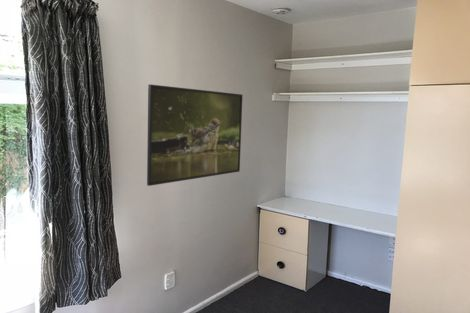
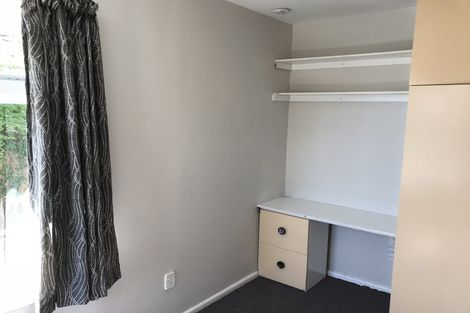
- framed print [146,83,244,187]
